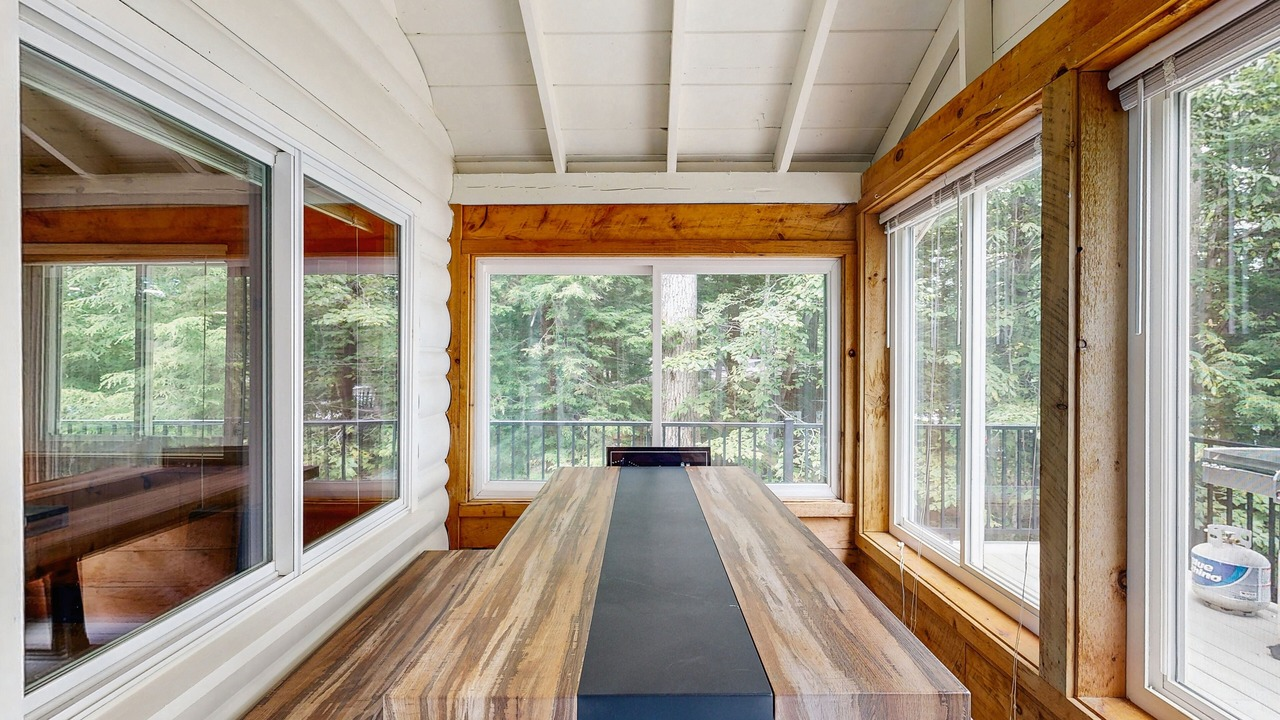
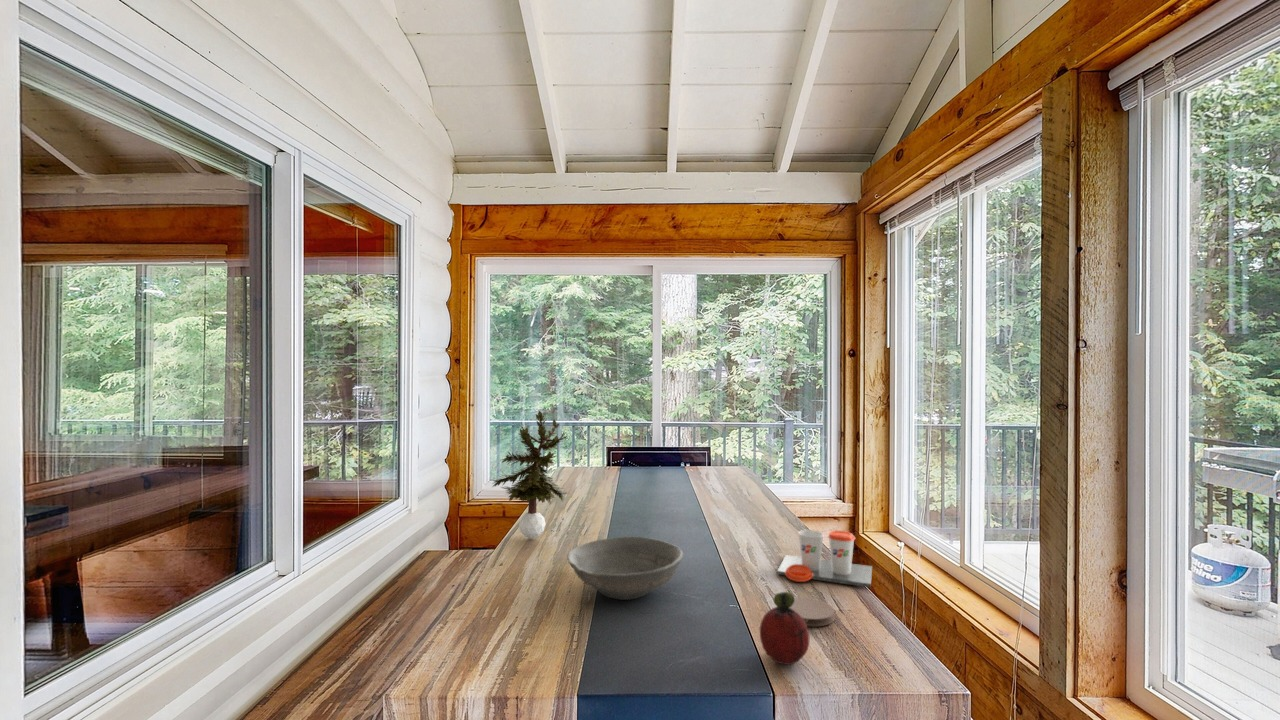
+ cup [776,529,873,588]
+ bowl [566,536,684,601]
+ coaster [789,596,836,627]
+ potted plant [490,410,570,539]
+ fruit [759,591,810,666]
